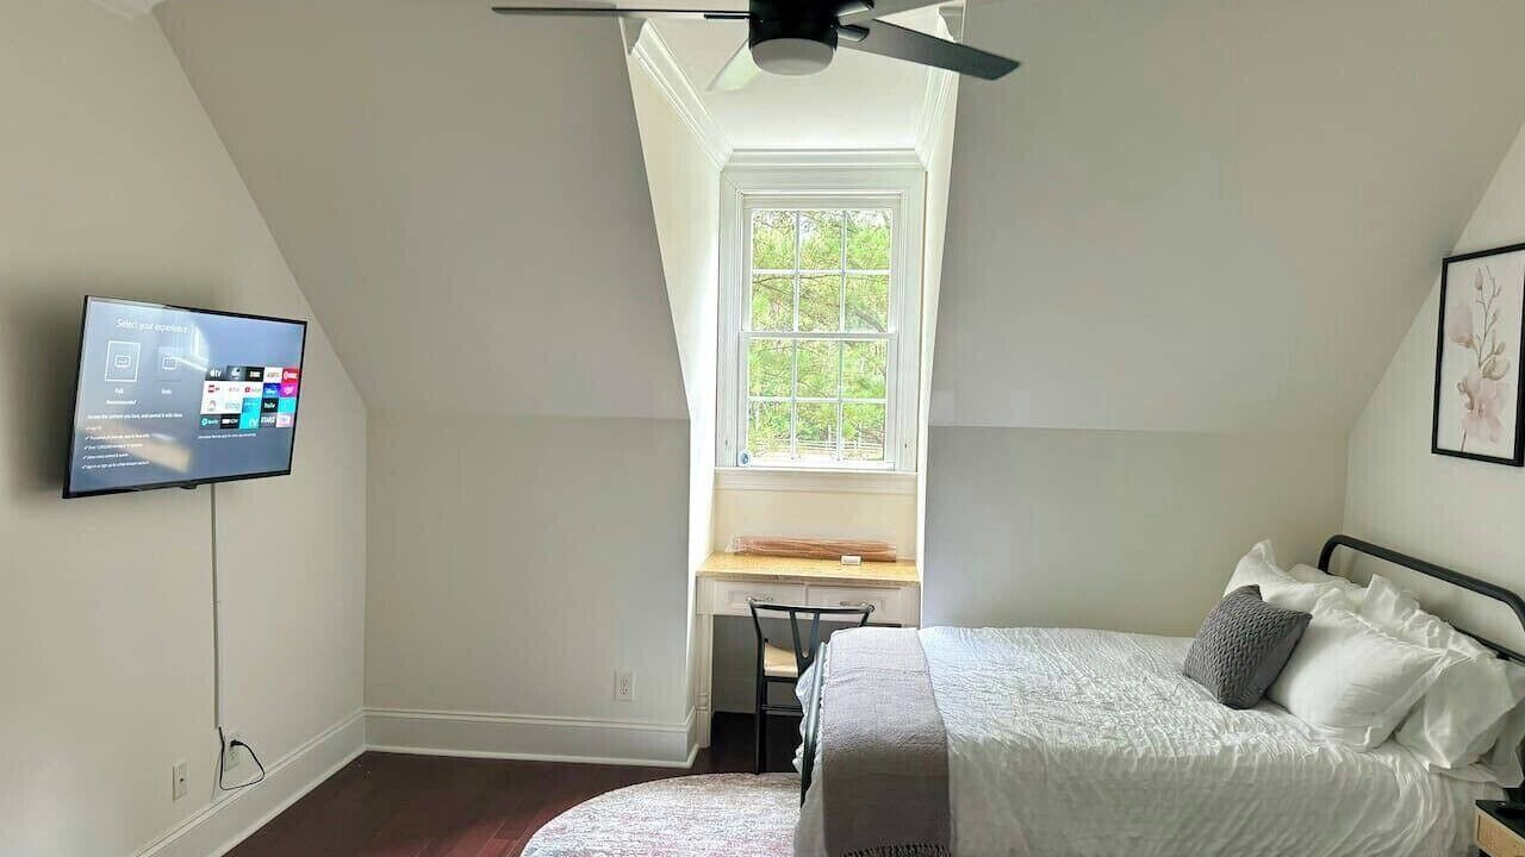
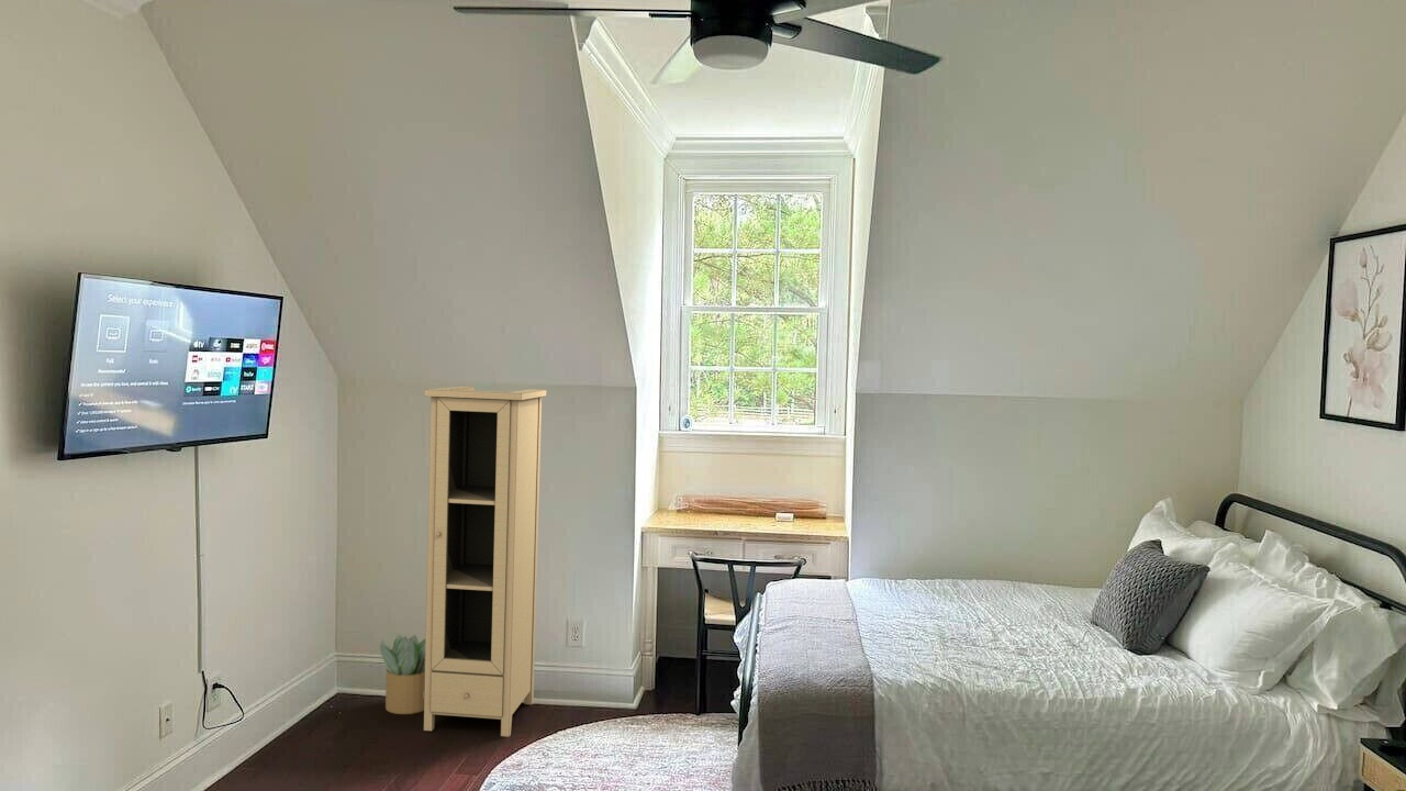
+ cupboard [423,386,547,737]
+ potted plant [379,634,426,715]
